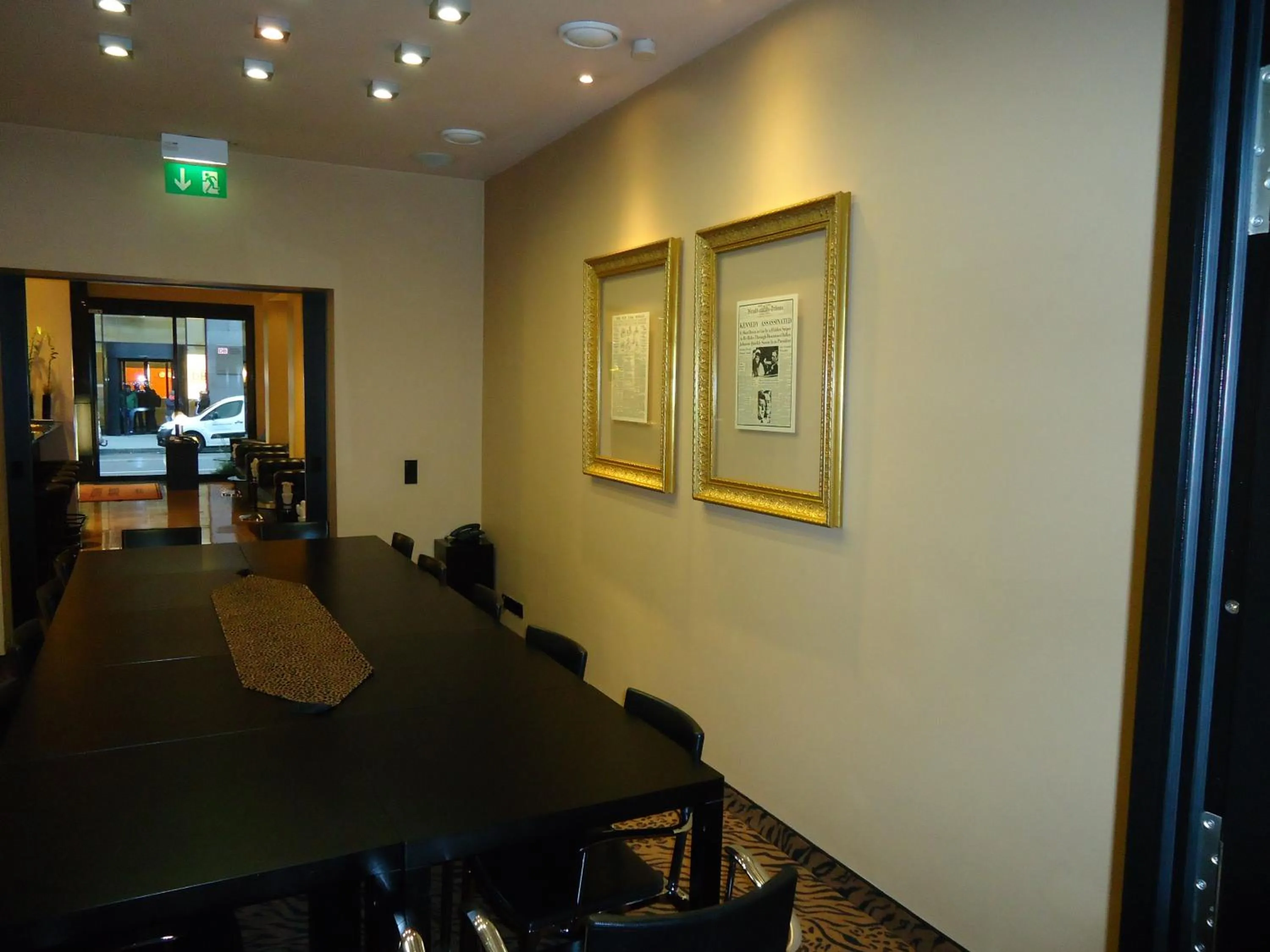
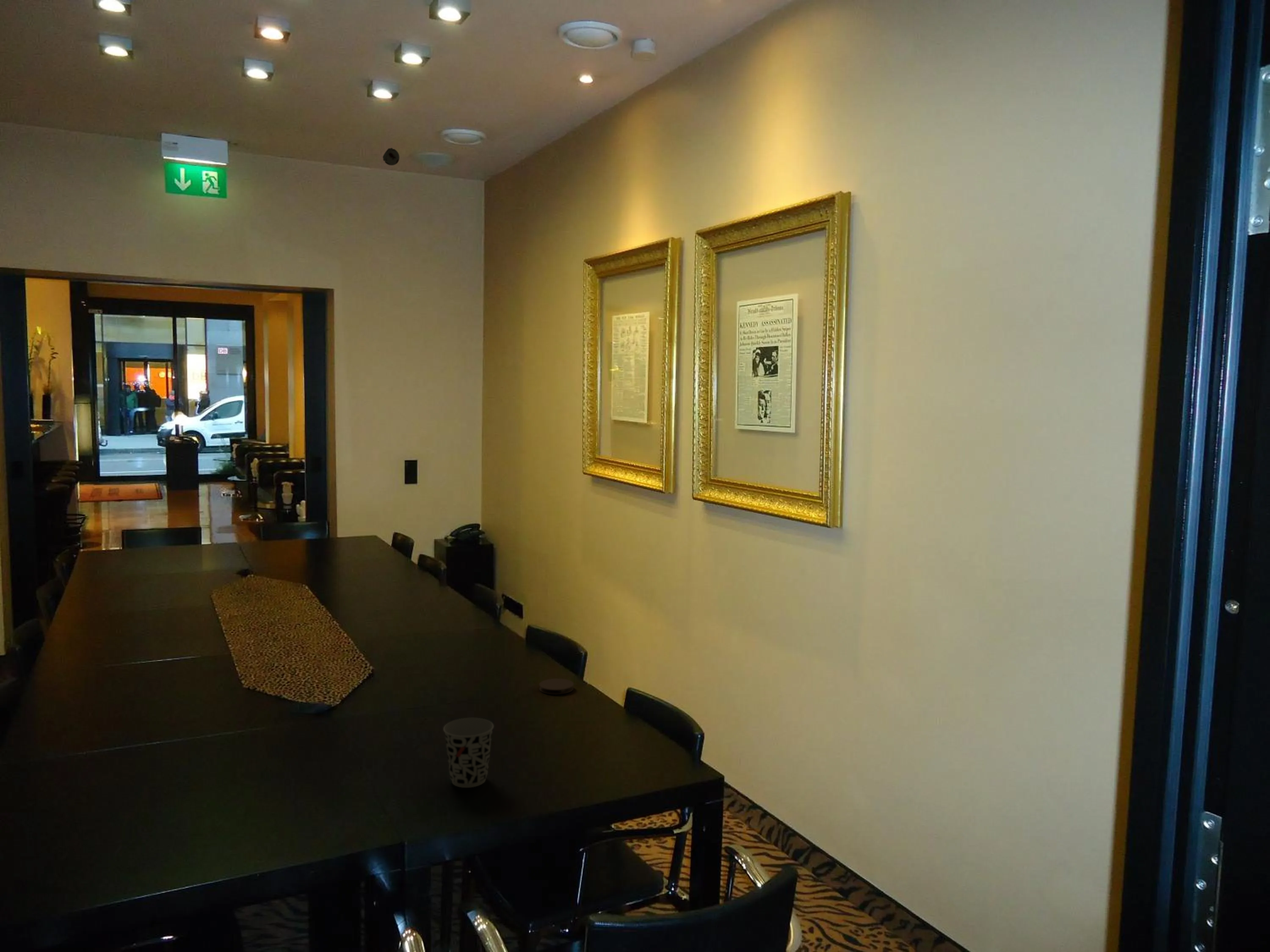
+ cup [443,718,494,788]
+ smoke detector [382,147,400,166]
+ coaster [539,678,574,695]
